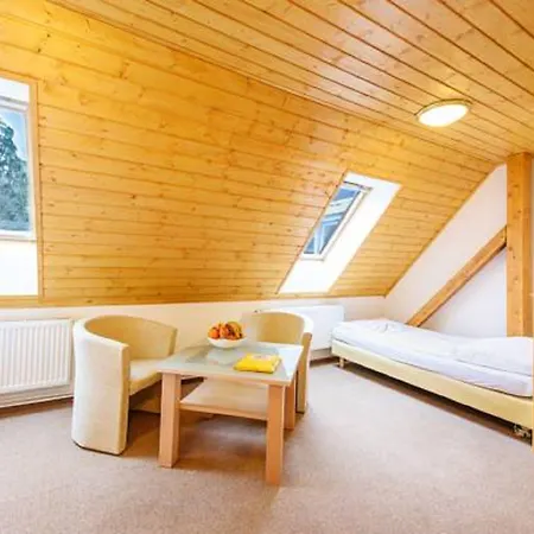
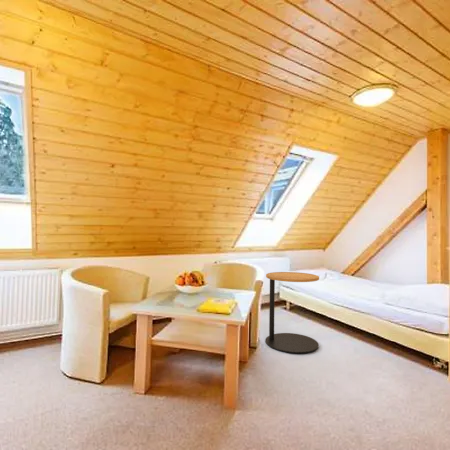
+ side table [264,271,320,354]
